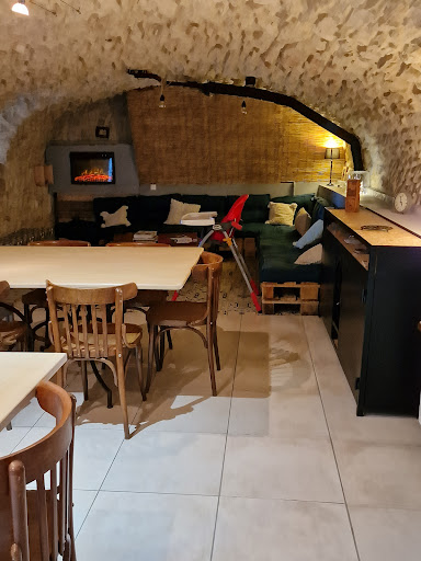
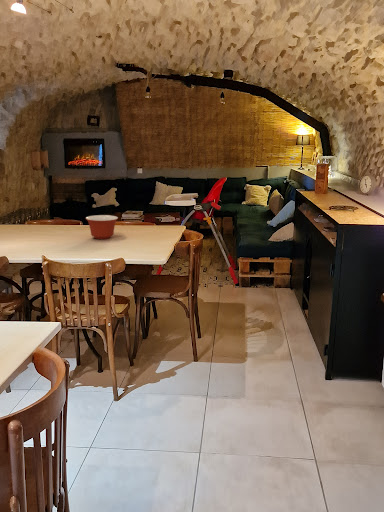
+ mixing bowl [85,214,119,240]
